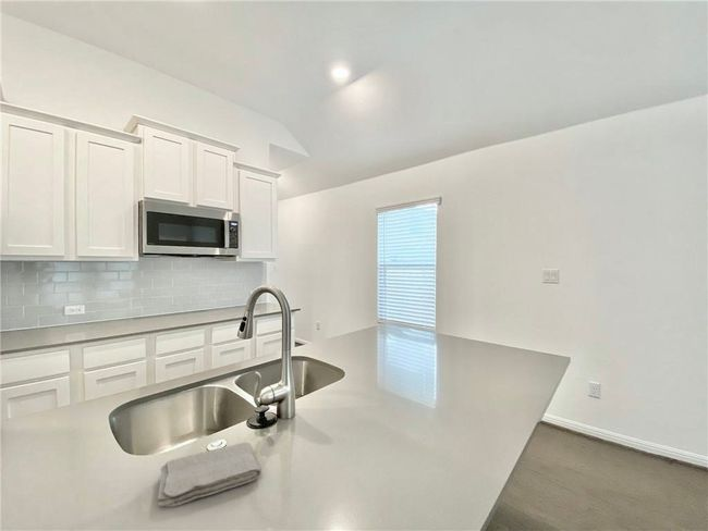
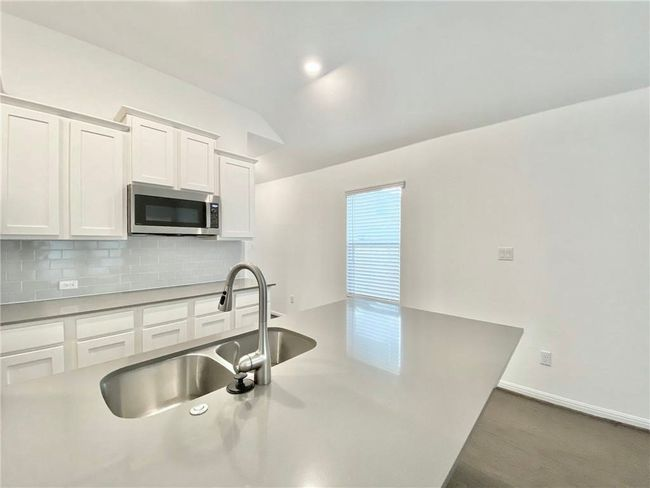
- washcloth [157,441,263,508]
